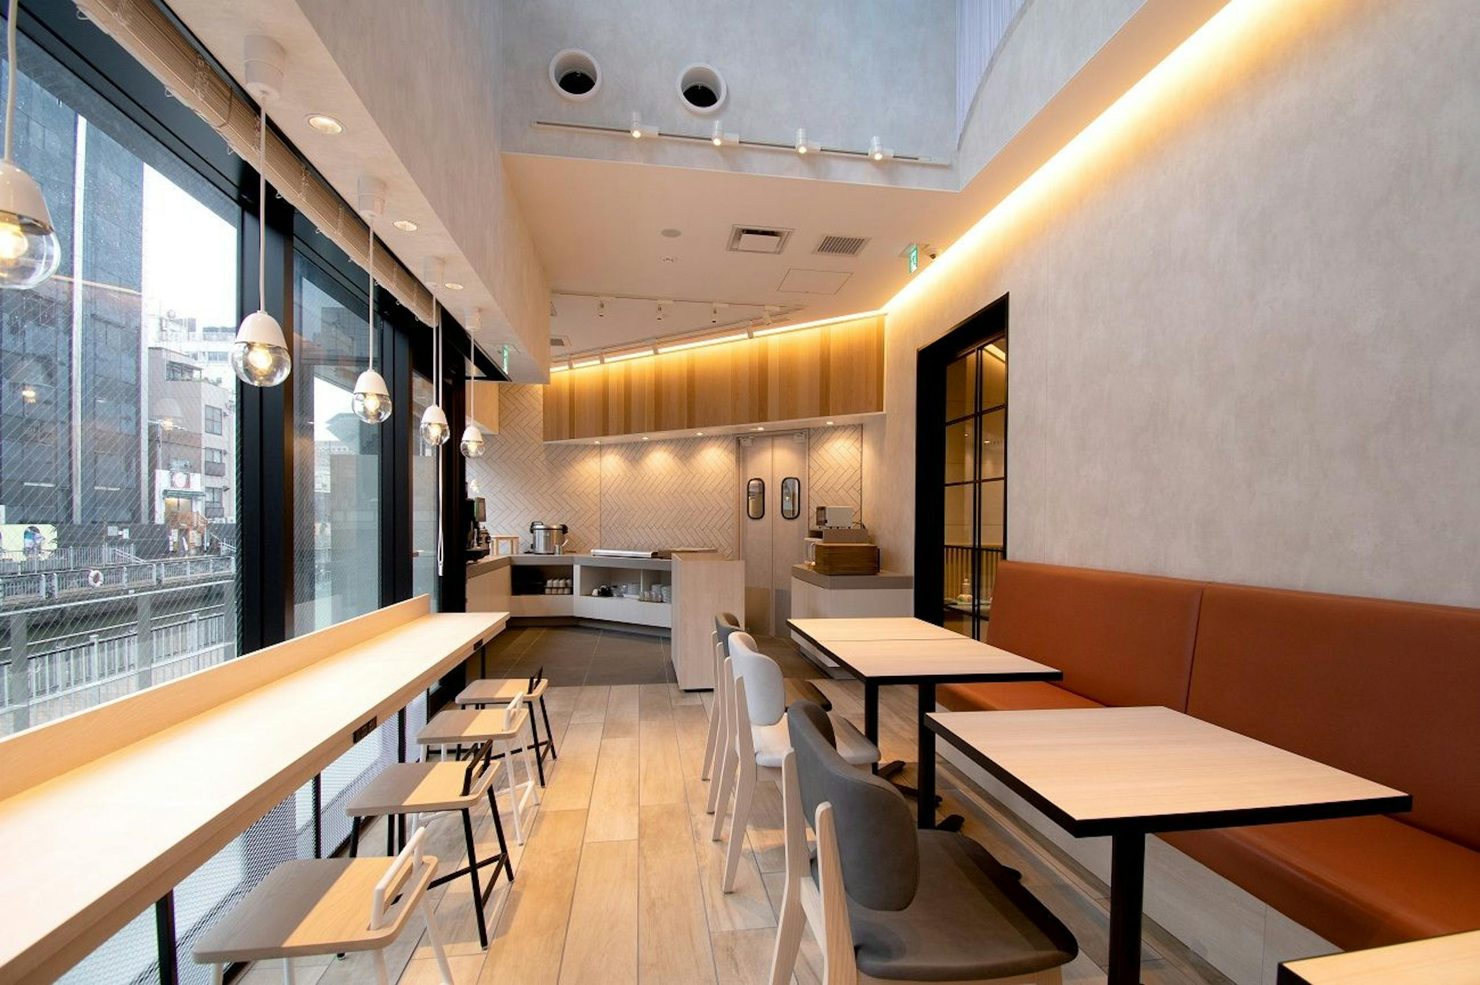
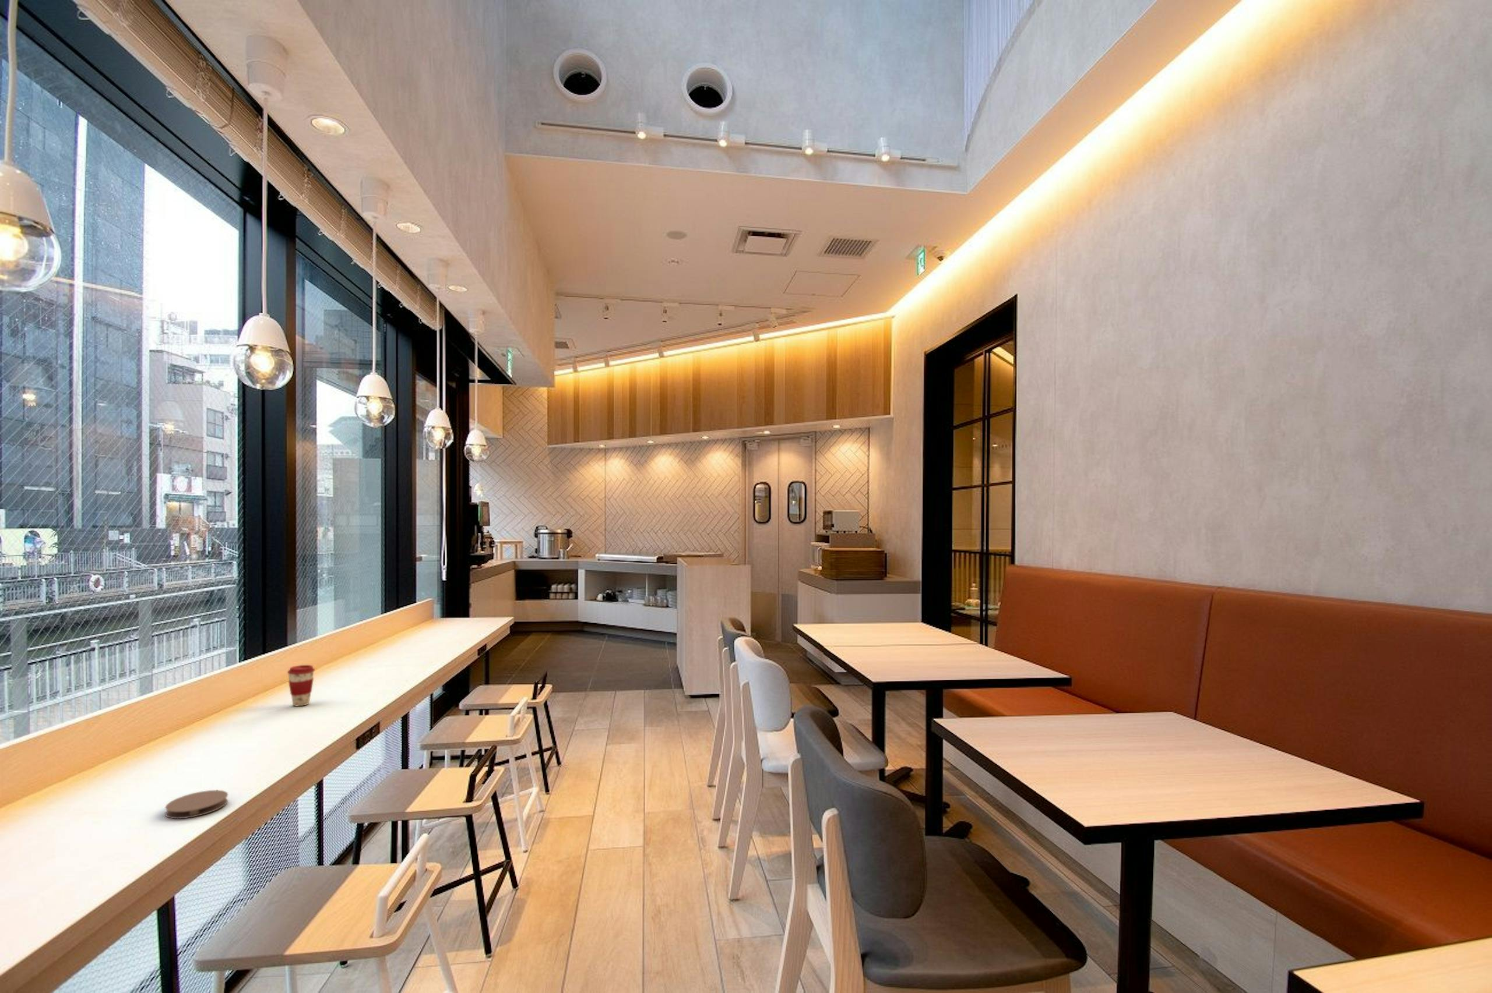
+ coffee cup [287,665,315,707]
+ coaster [164,790,228,819]
